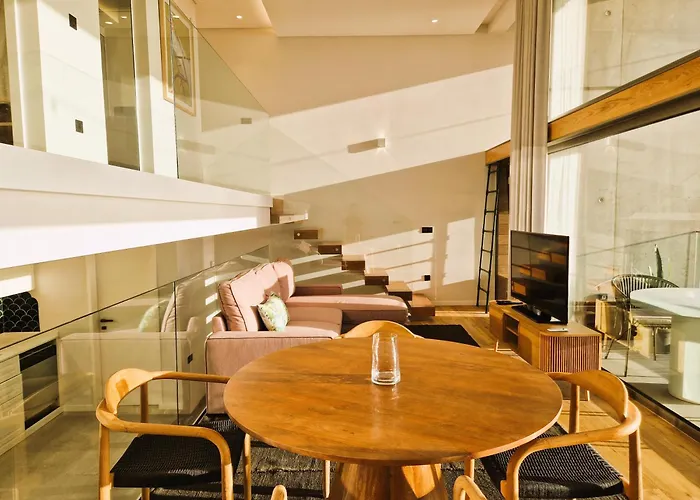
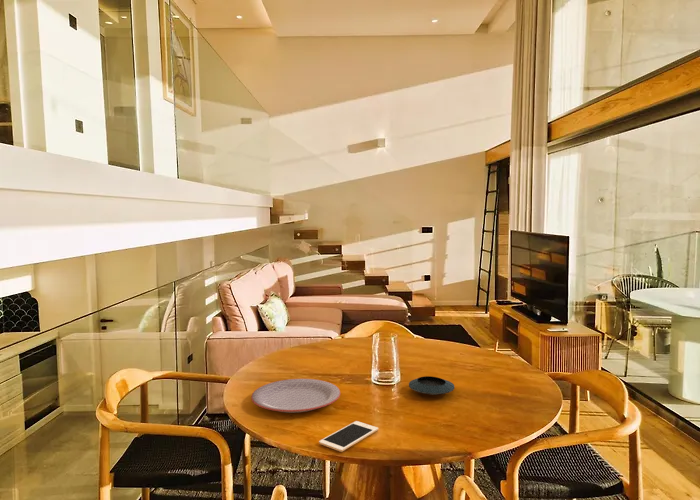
+ plate [250,378,341,413]
+ saucer [408,375,455,396]
+ cell phone [318,420,379,453]
